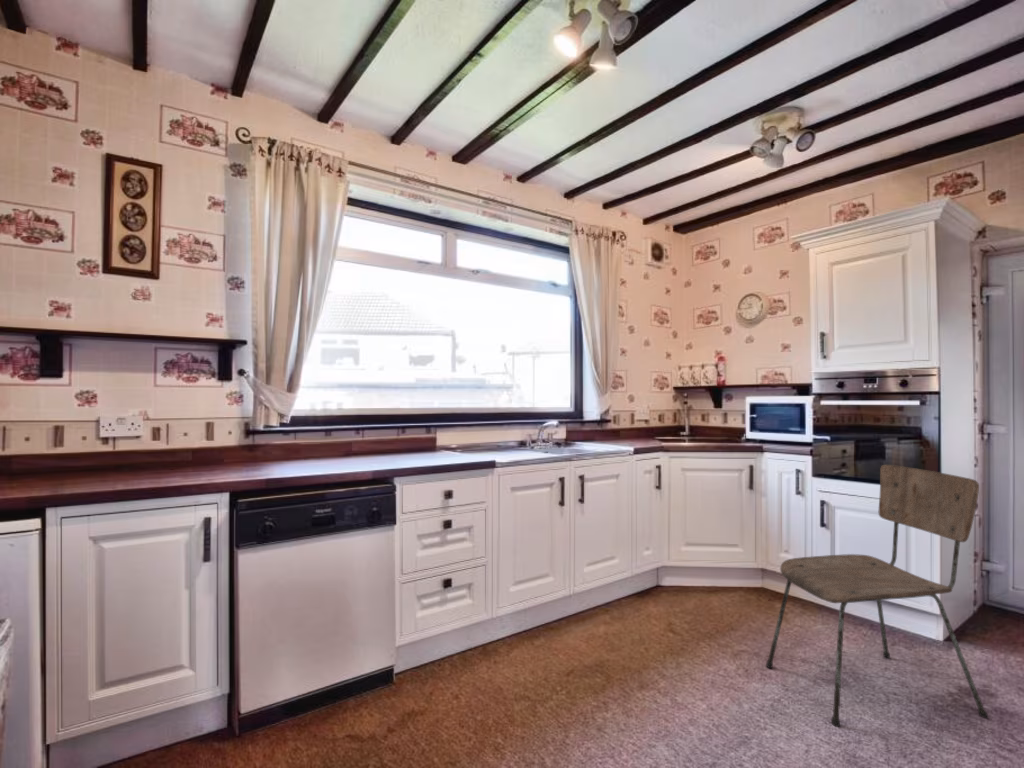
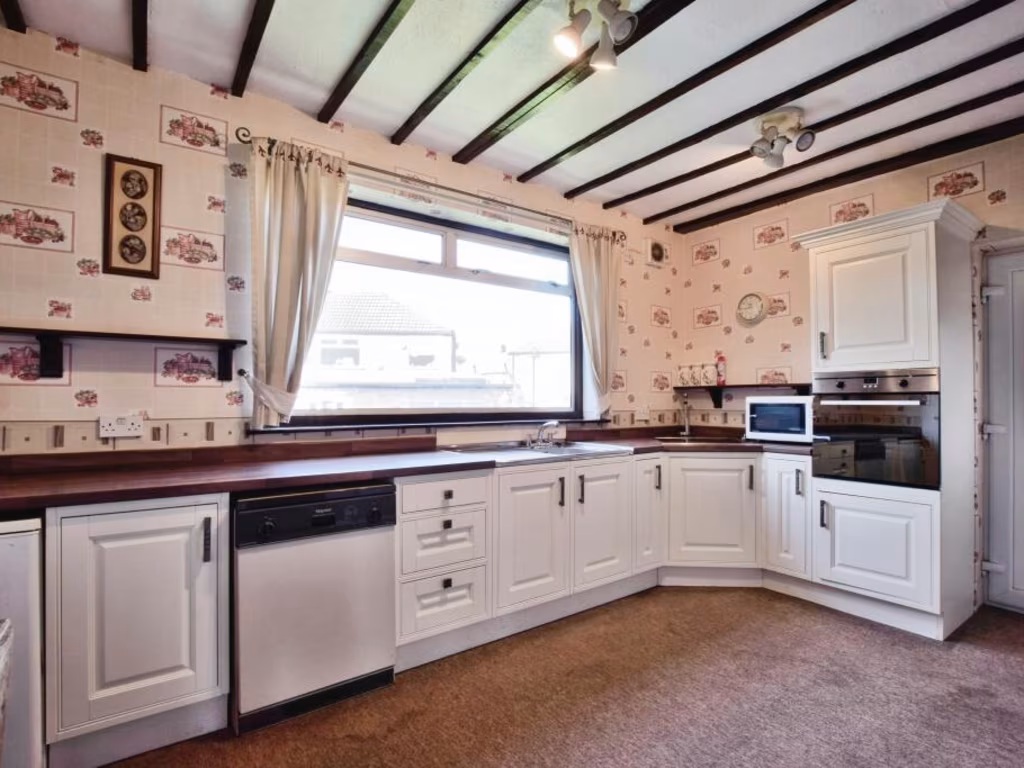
- dining chair [765,464,990,728]
